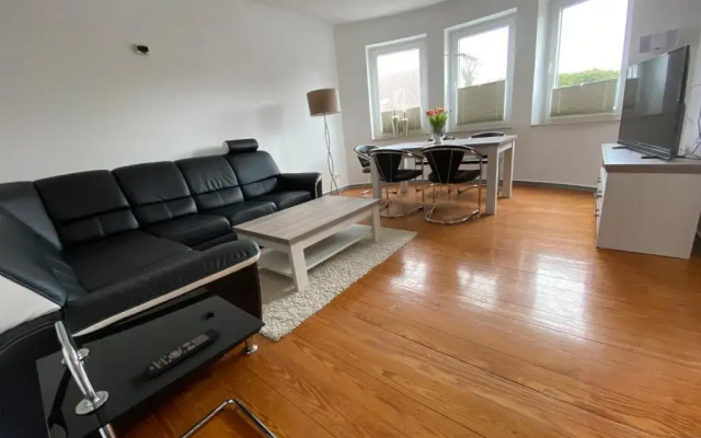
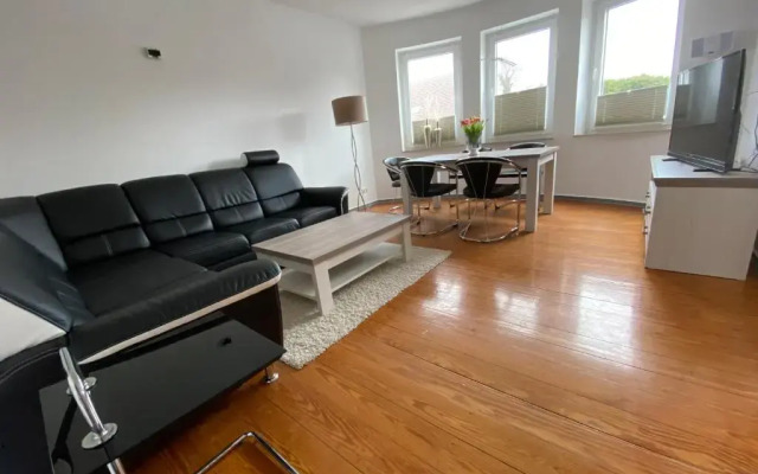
- remote control [143,327,221,379]
